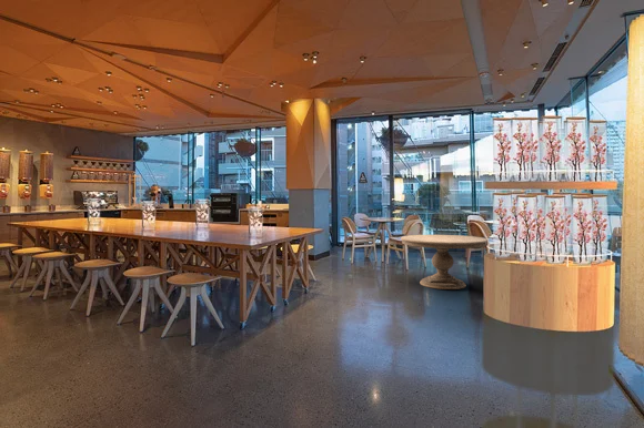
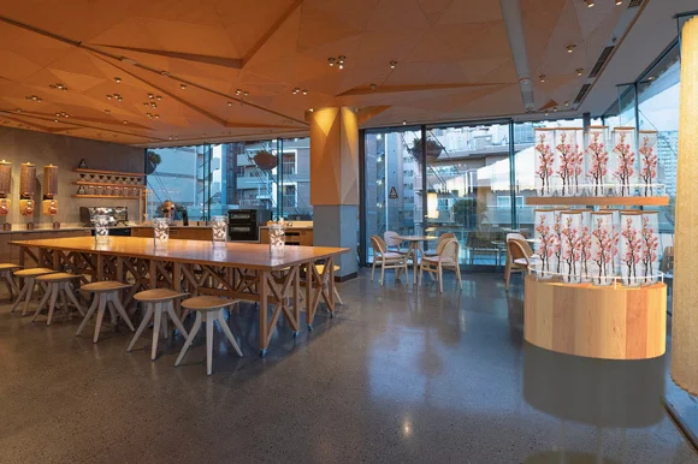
- dining table [400,234,487,291]
